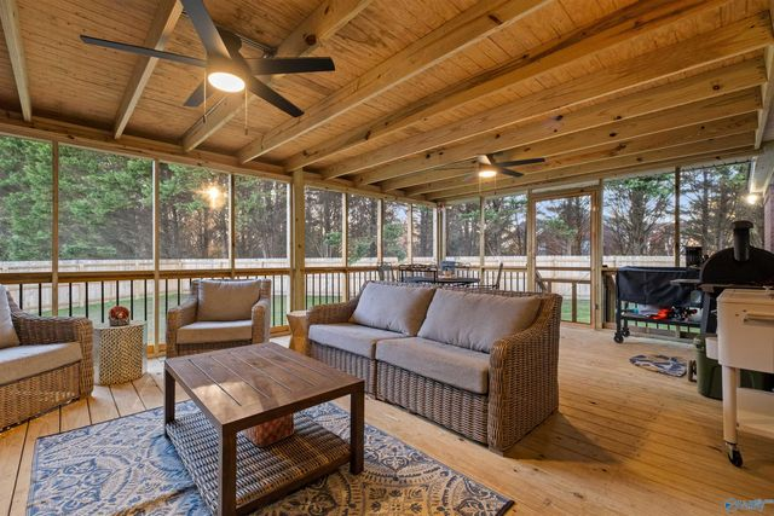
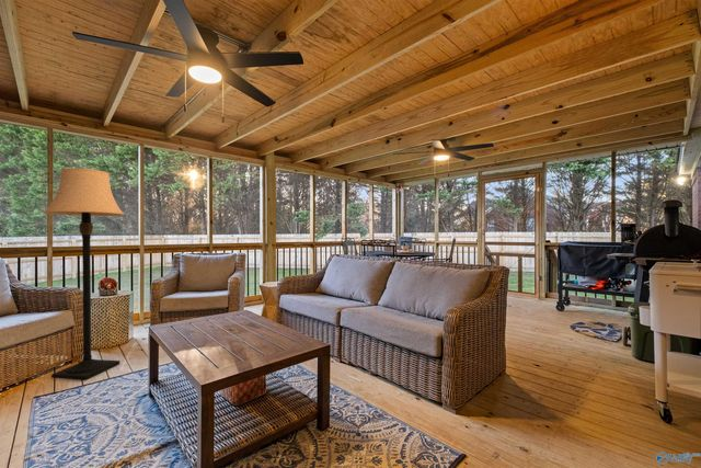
+ lamp [42,167,126,380]
